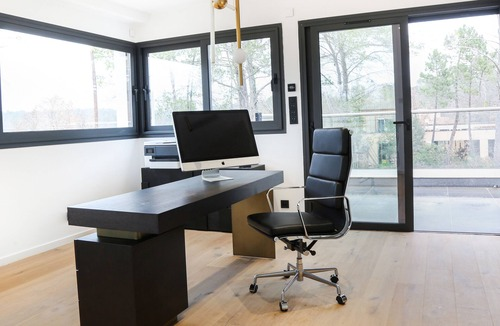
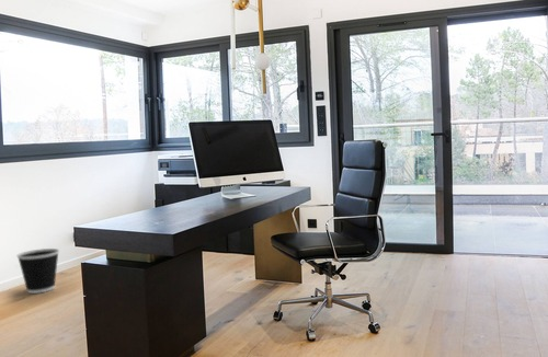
+ wastebasket [15,247,60,295]
